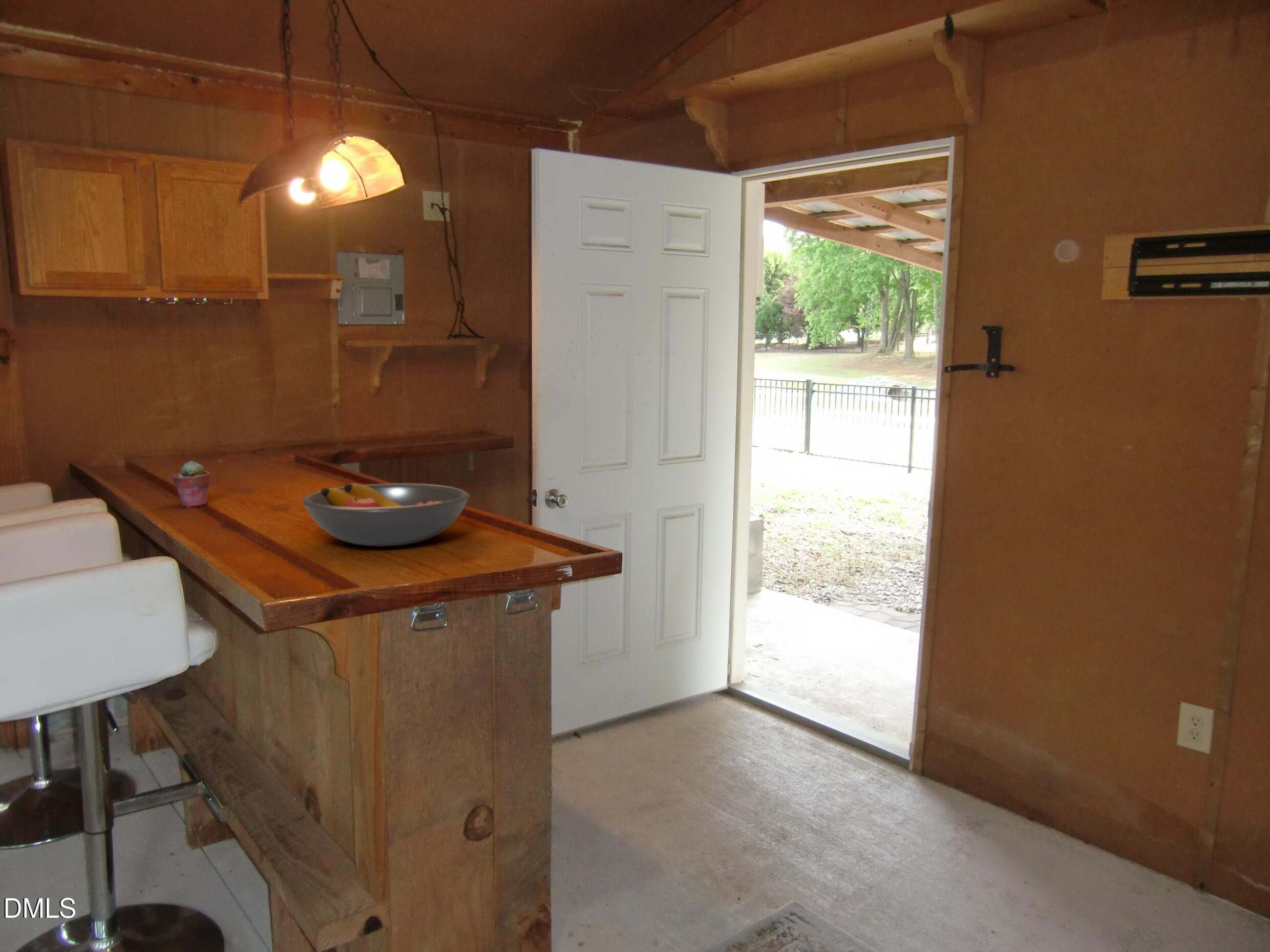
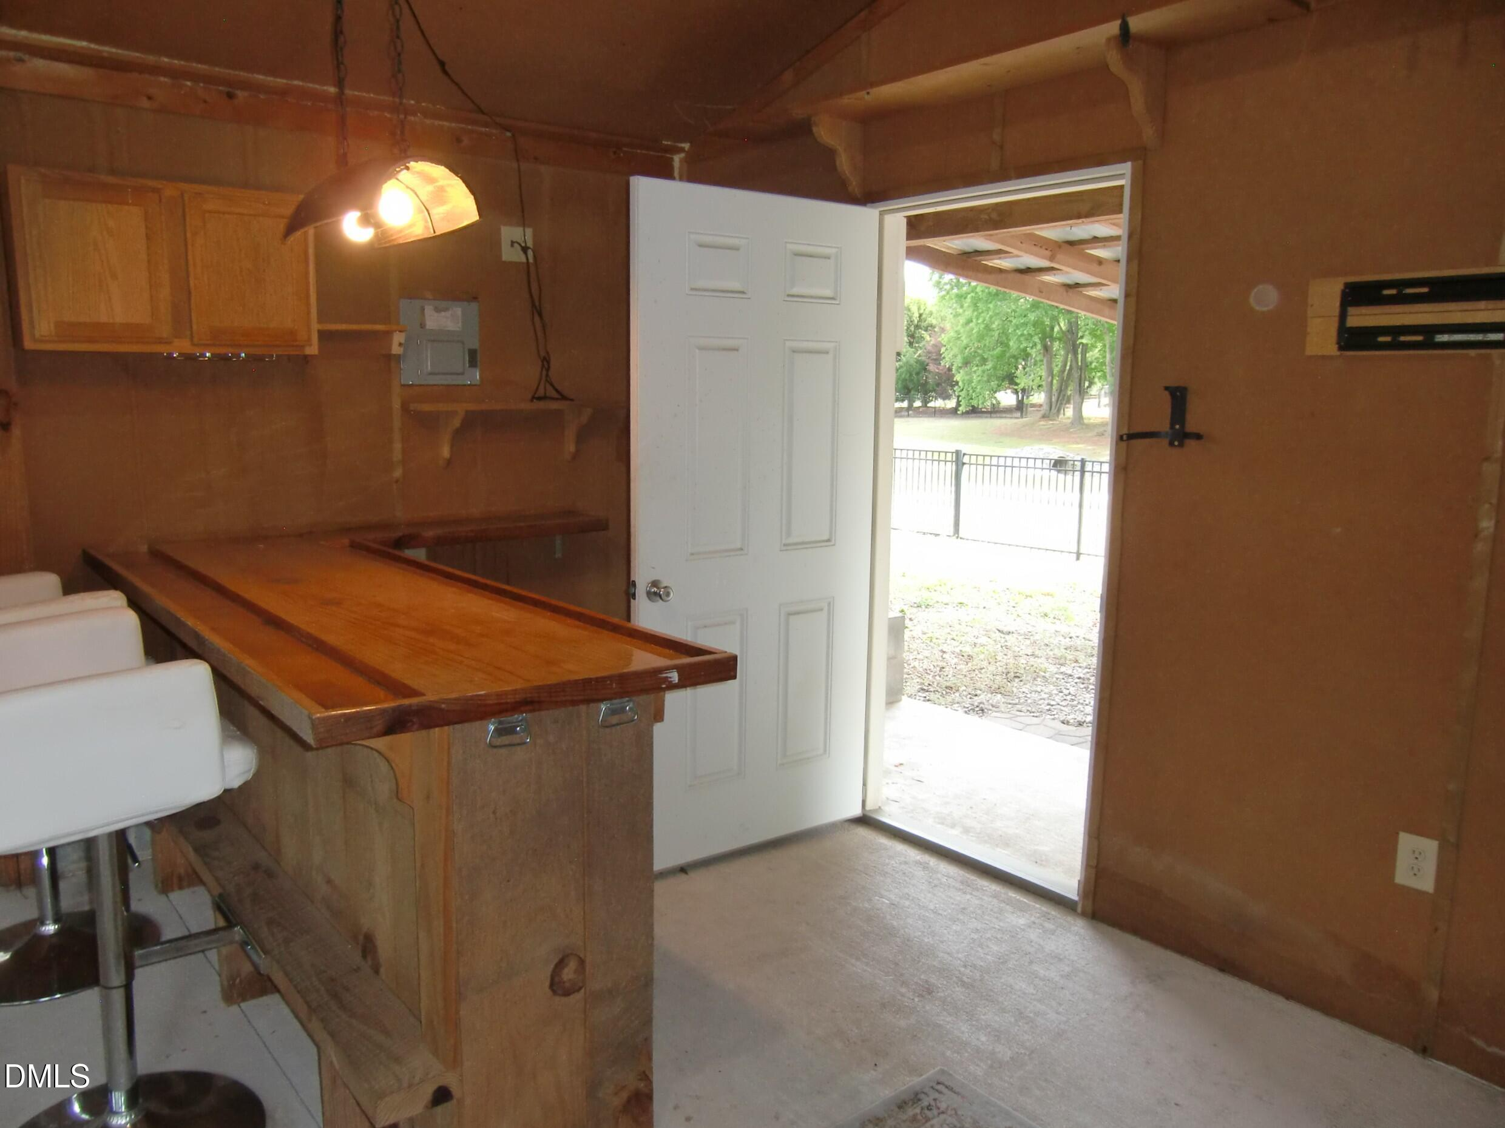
- potted succulent [172,460,211,508]
- fruit bowl [301,483,470,547]
